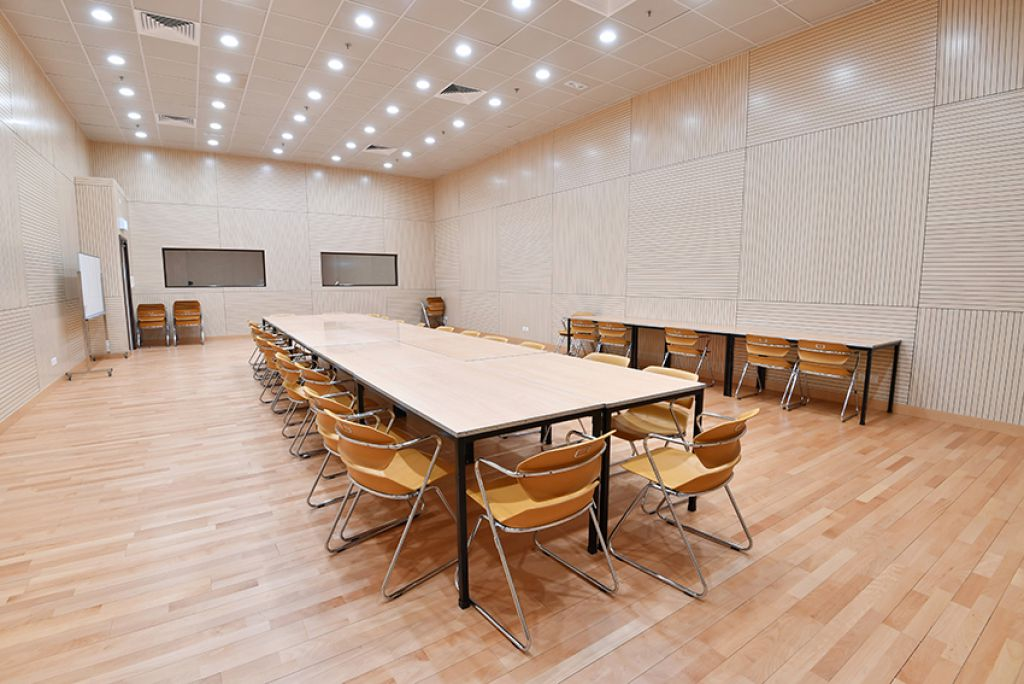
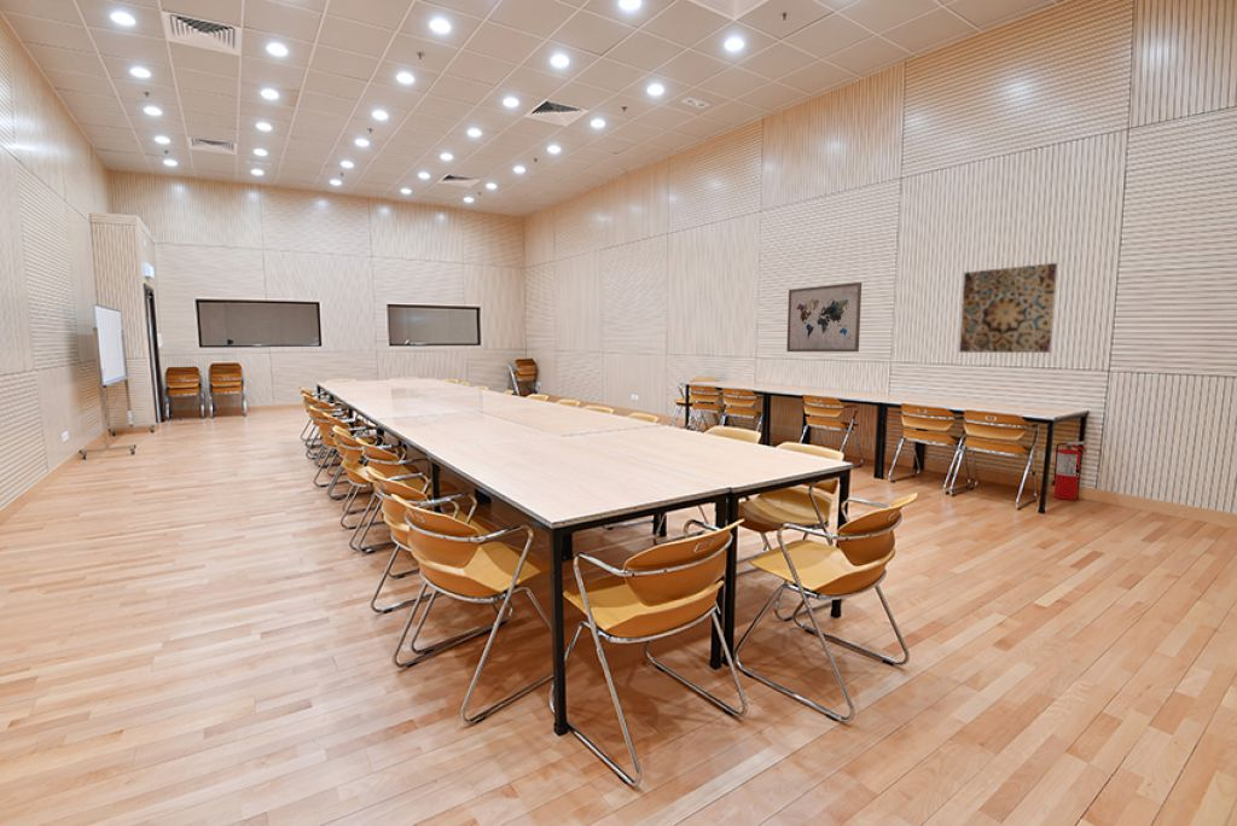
+ wall art [785,281,863,353]
+ fire extinguisher [1050,441,1087,501]
+ wall art [958,262,1058,354]
